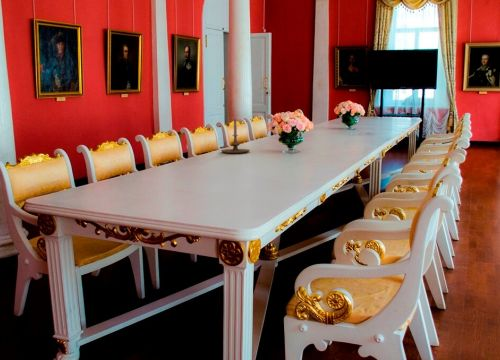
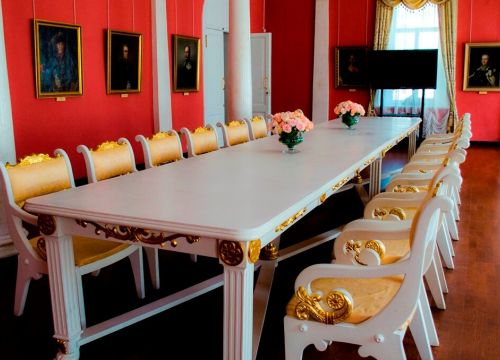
- candle holder [220,119,251,154]
